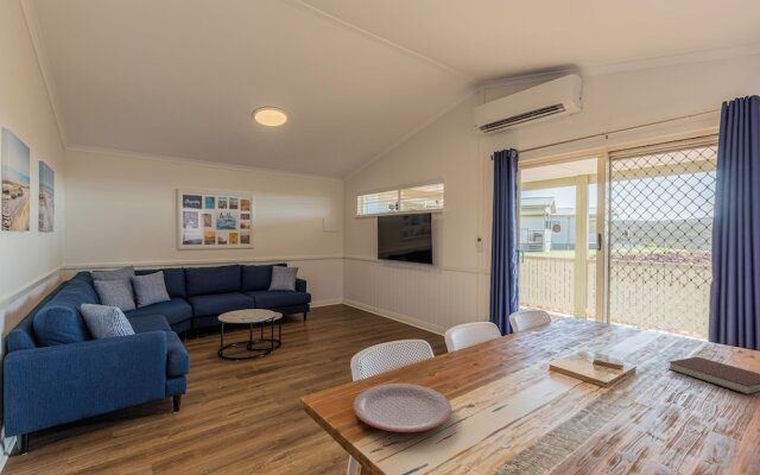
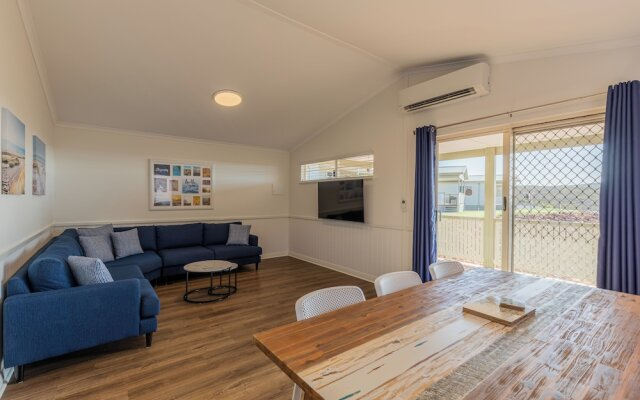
- plate [352,382,454,433]
- notebook [667,356,760,395]
